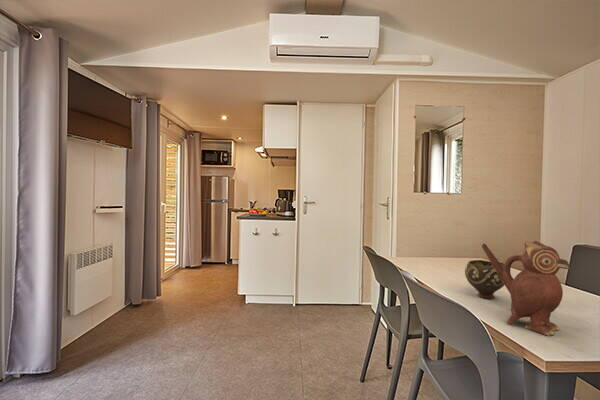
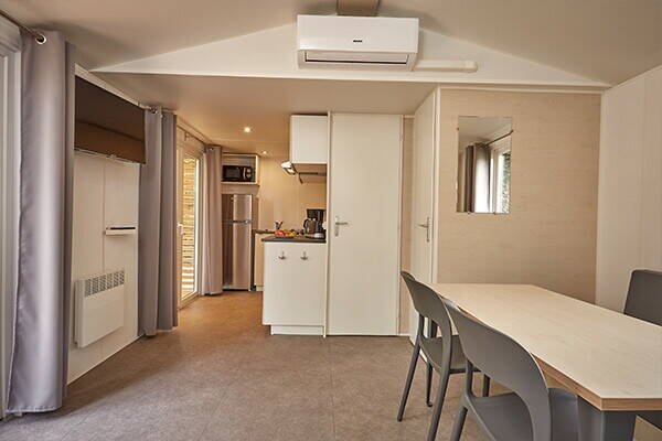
- bowl [464,259,505,300]
- teapot [481,240,571,336]
